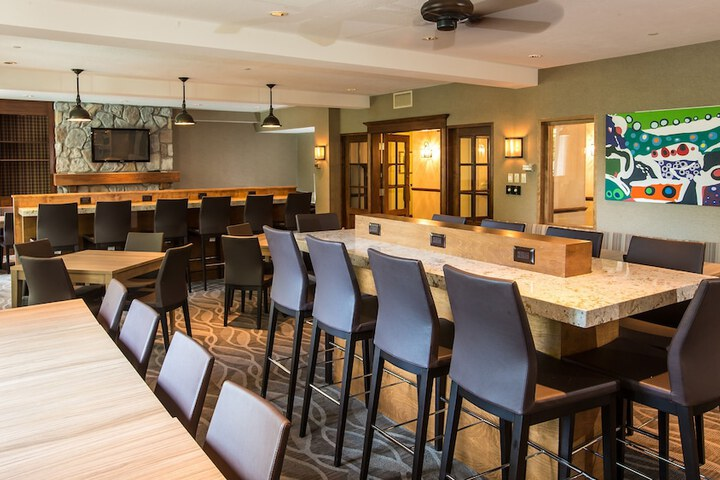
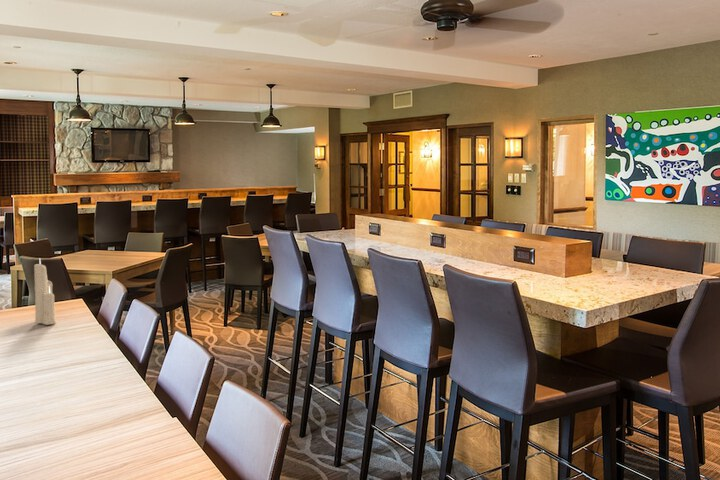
+ candle [33,259,57,326]
